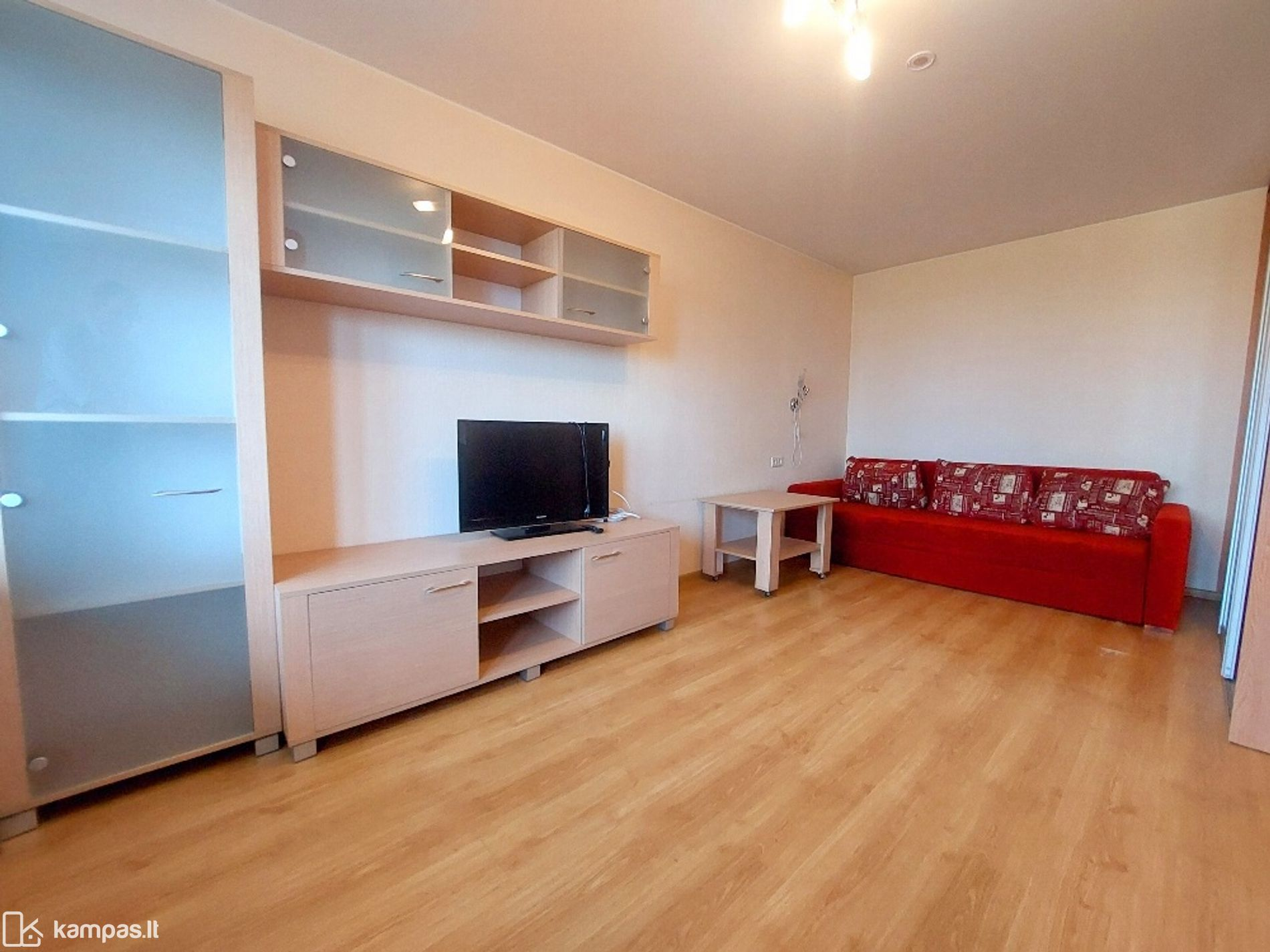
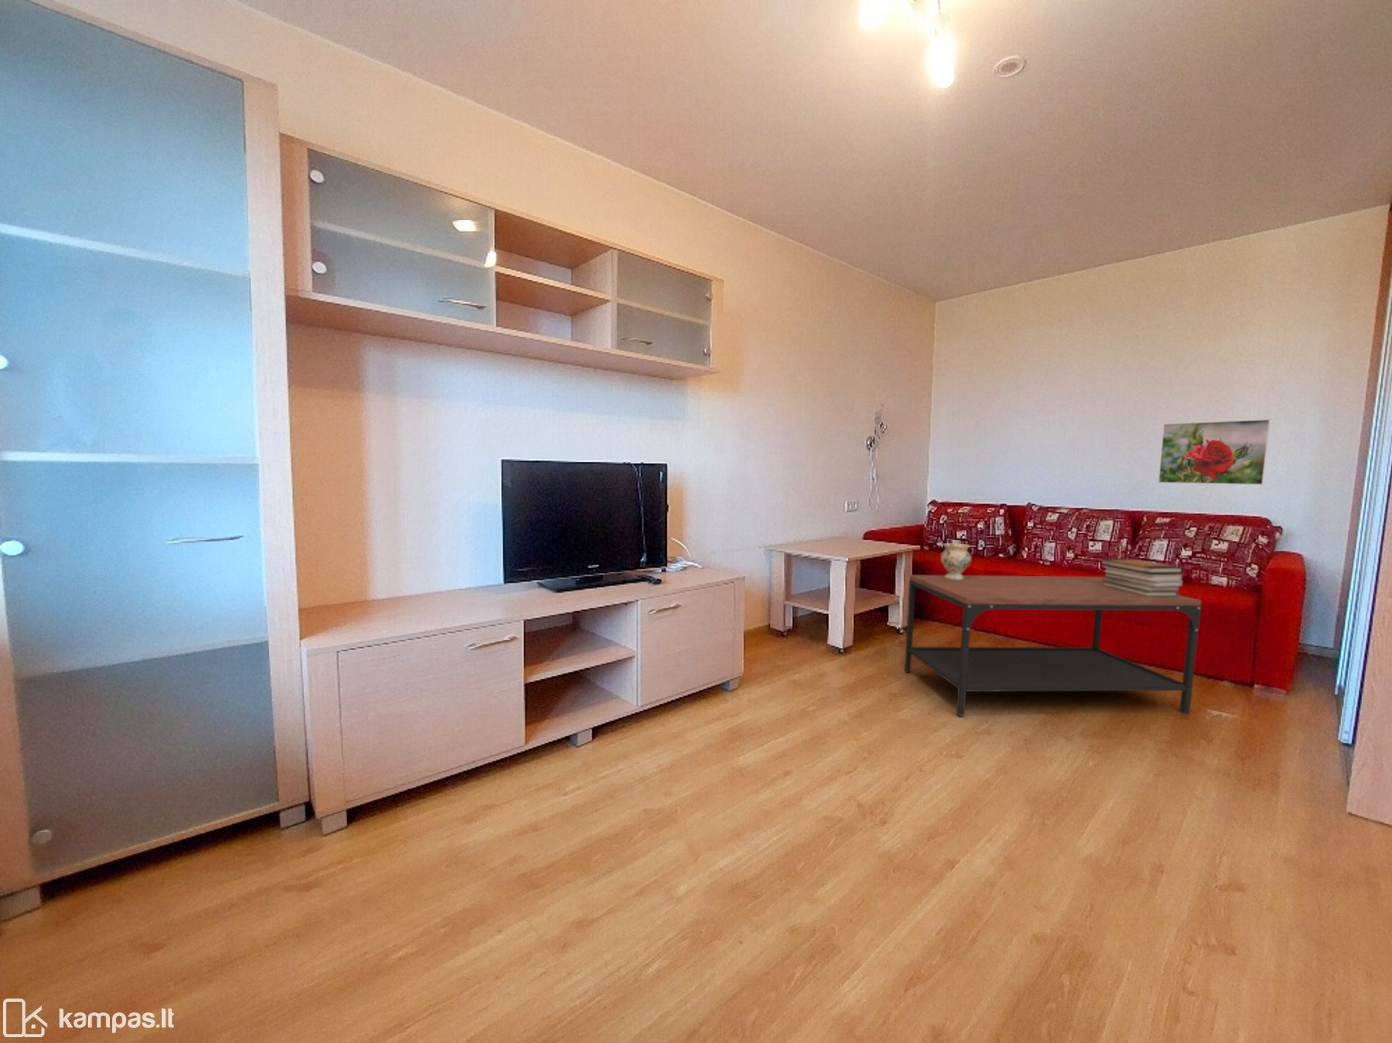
+ book stack [1099,558,1185,596]
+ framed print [1157,419,1271,485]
+ coffee table [904,574,1202,717]
+ vase [940,542,972,580]
